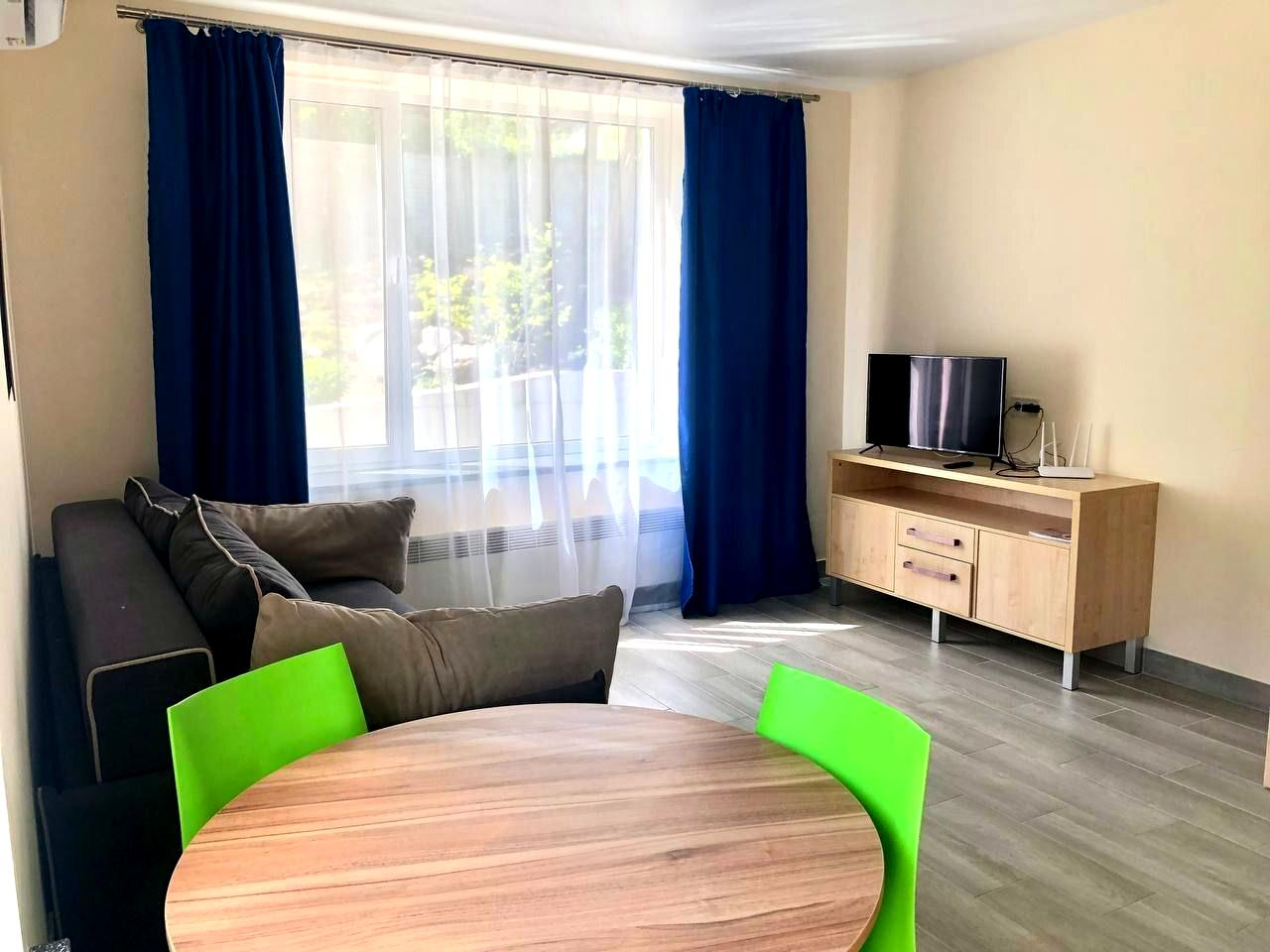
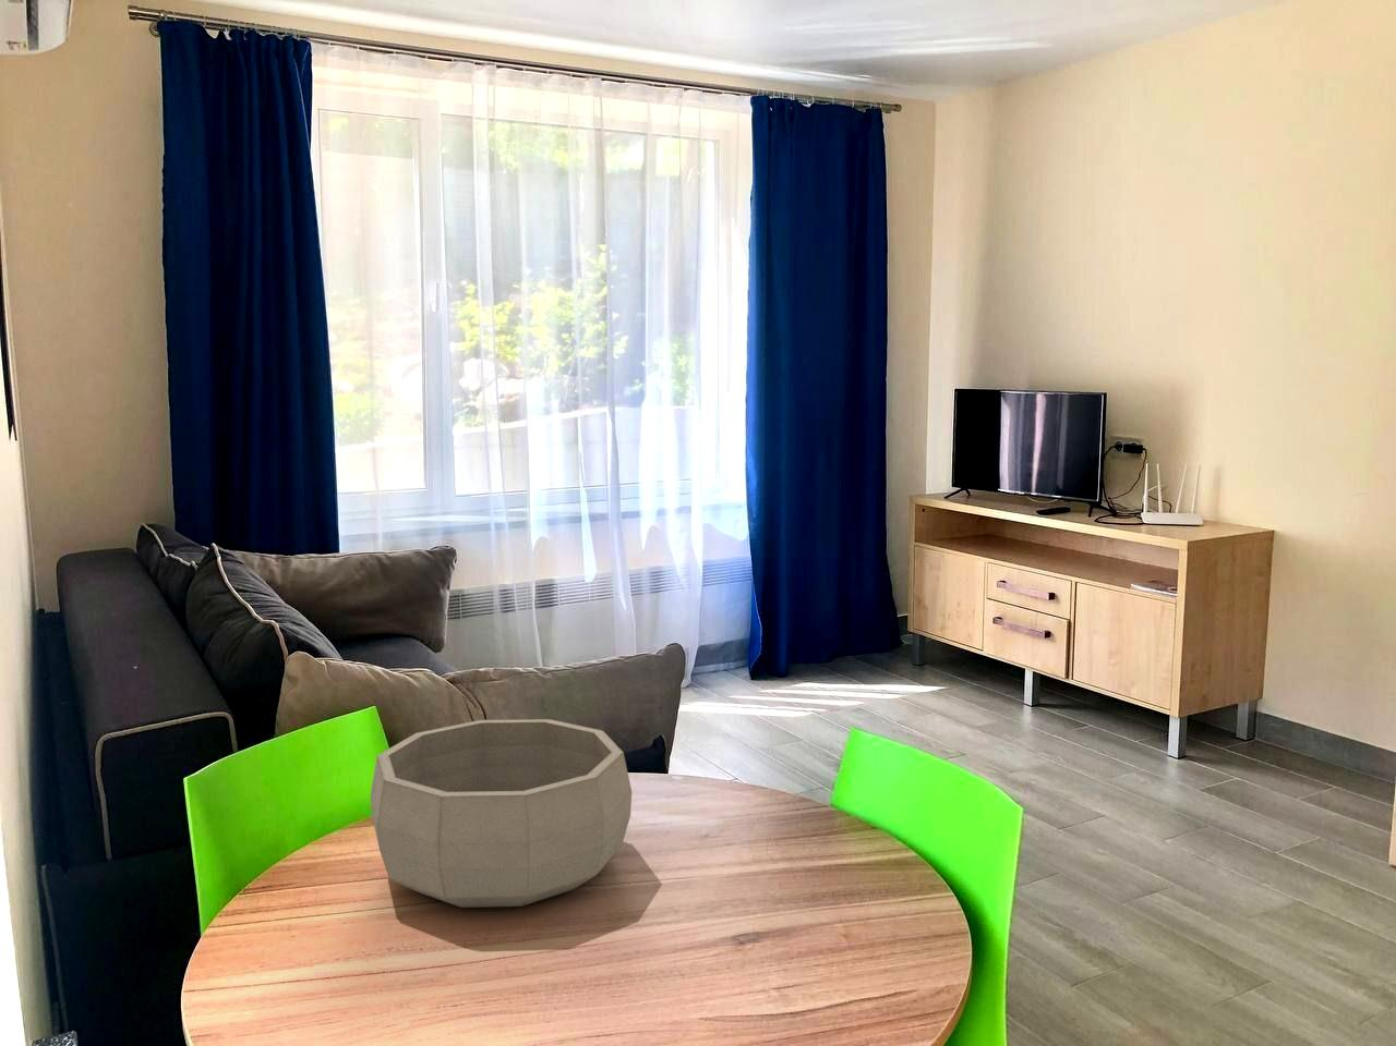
+ decorative bowl [369,719,632,909]
